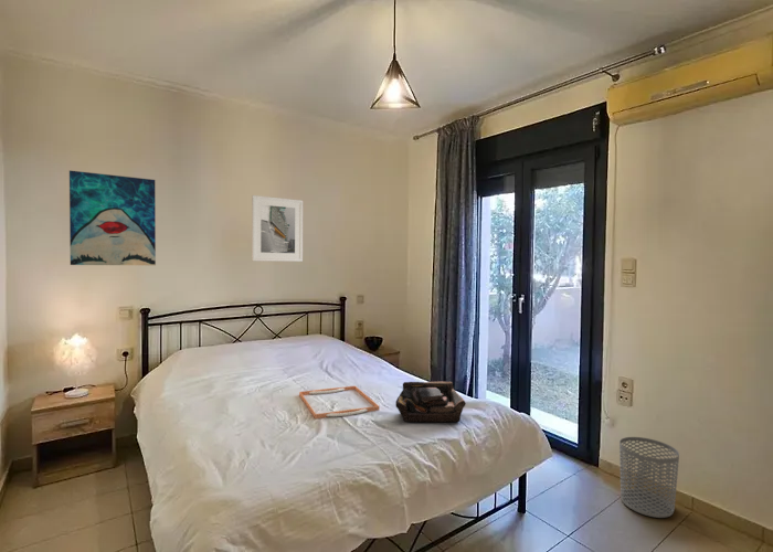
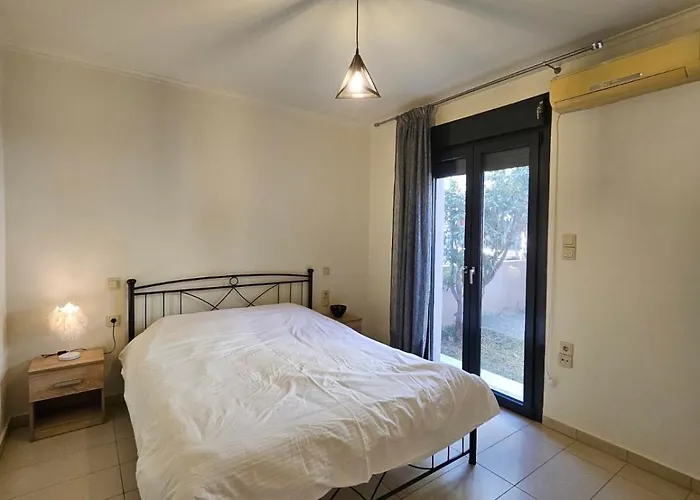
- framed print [251,194,304,263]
- tote bag [394,381,467,423]
- serving tray [298,384,380,420]
- waste bin [618,436,680,519]
- wall art [68,169,157,266]
